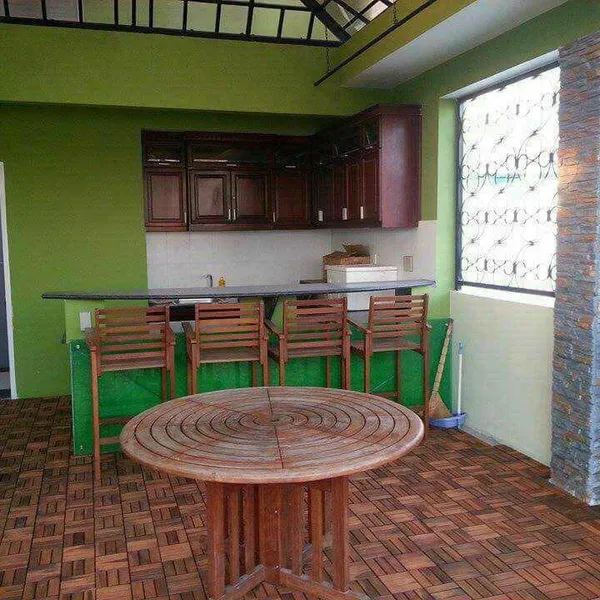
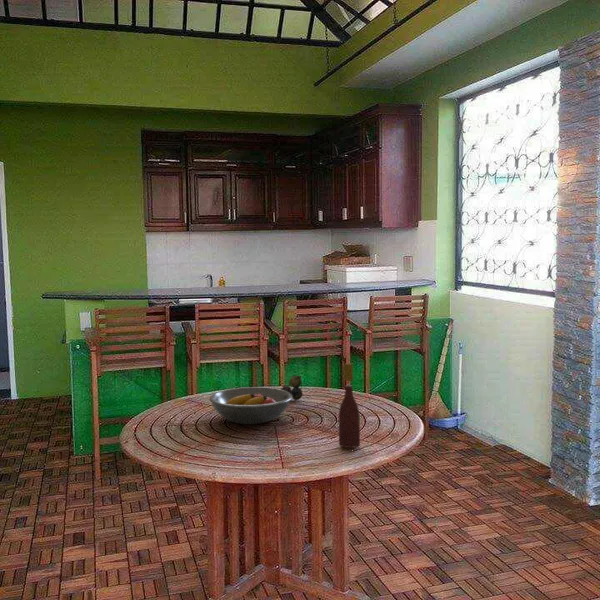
+ fruit bowl [208,386,293,425]
+ wine bottle [338,362,361,449]
+ flower [280,374,304,401]
